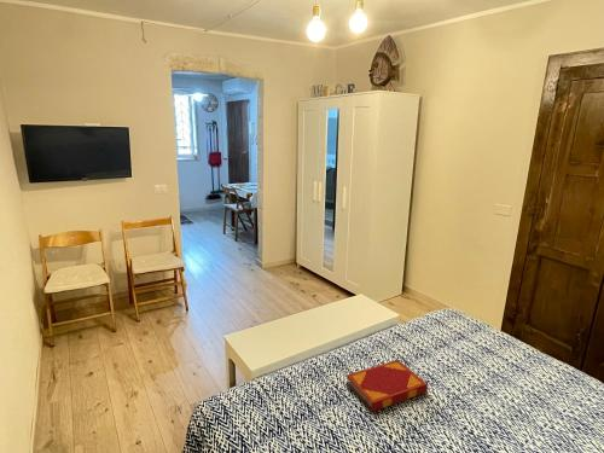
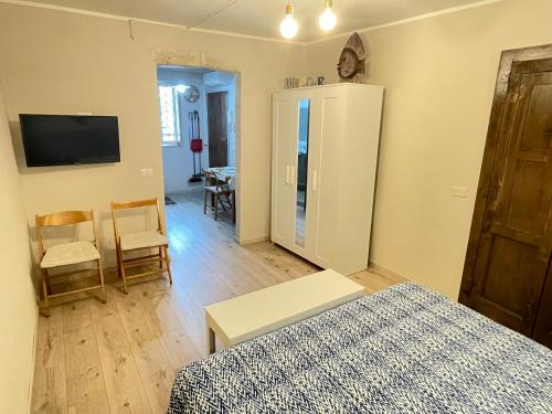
- hardback book [344,359,429,413]
